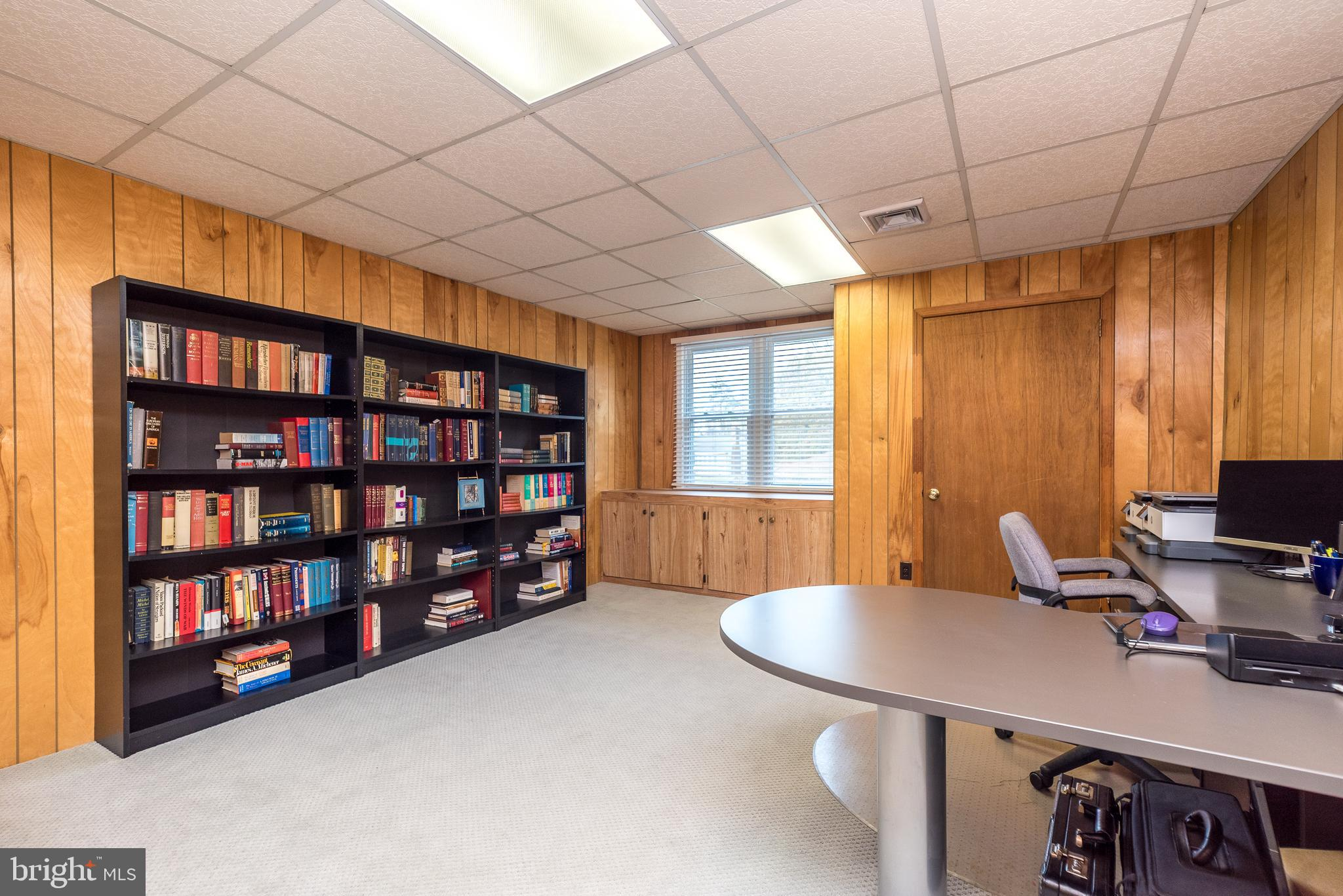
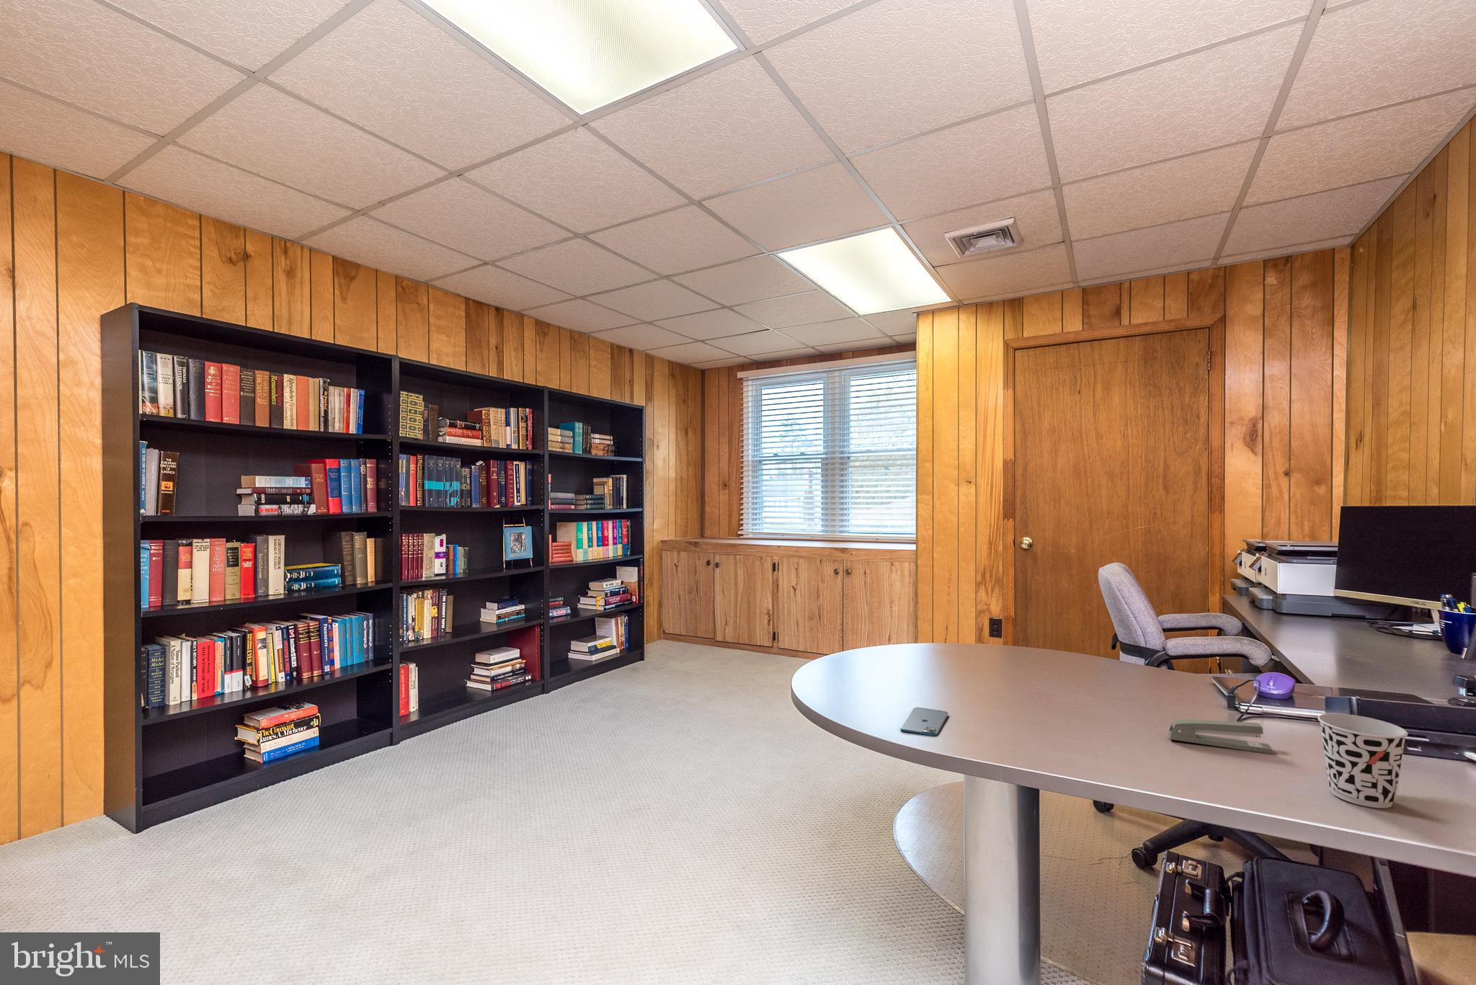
+ smartphone [899,707,948,738]
+ stapler [1167,719,1274,755]
+ cup [1318,712,1408,809]
